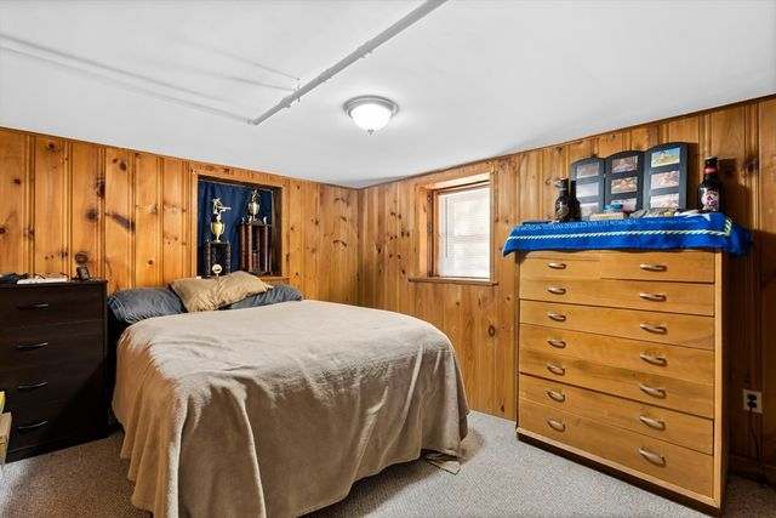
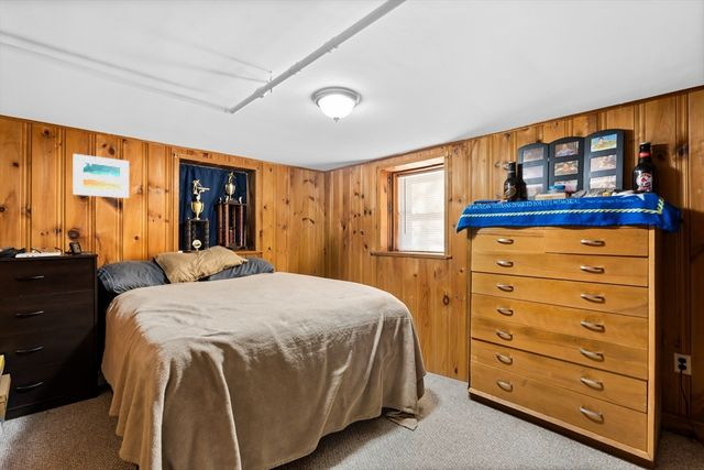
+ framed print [73,153,130,199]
